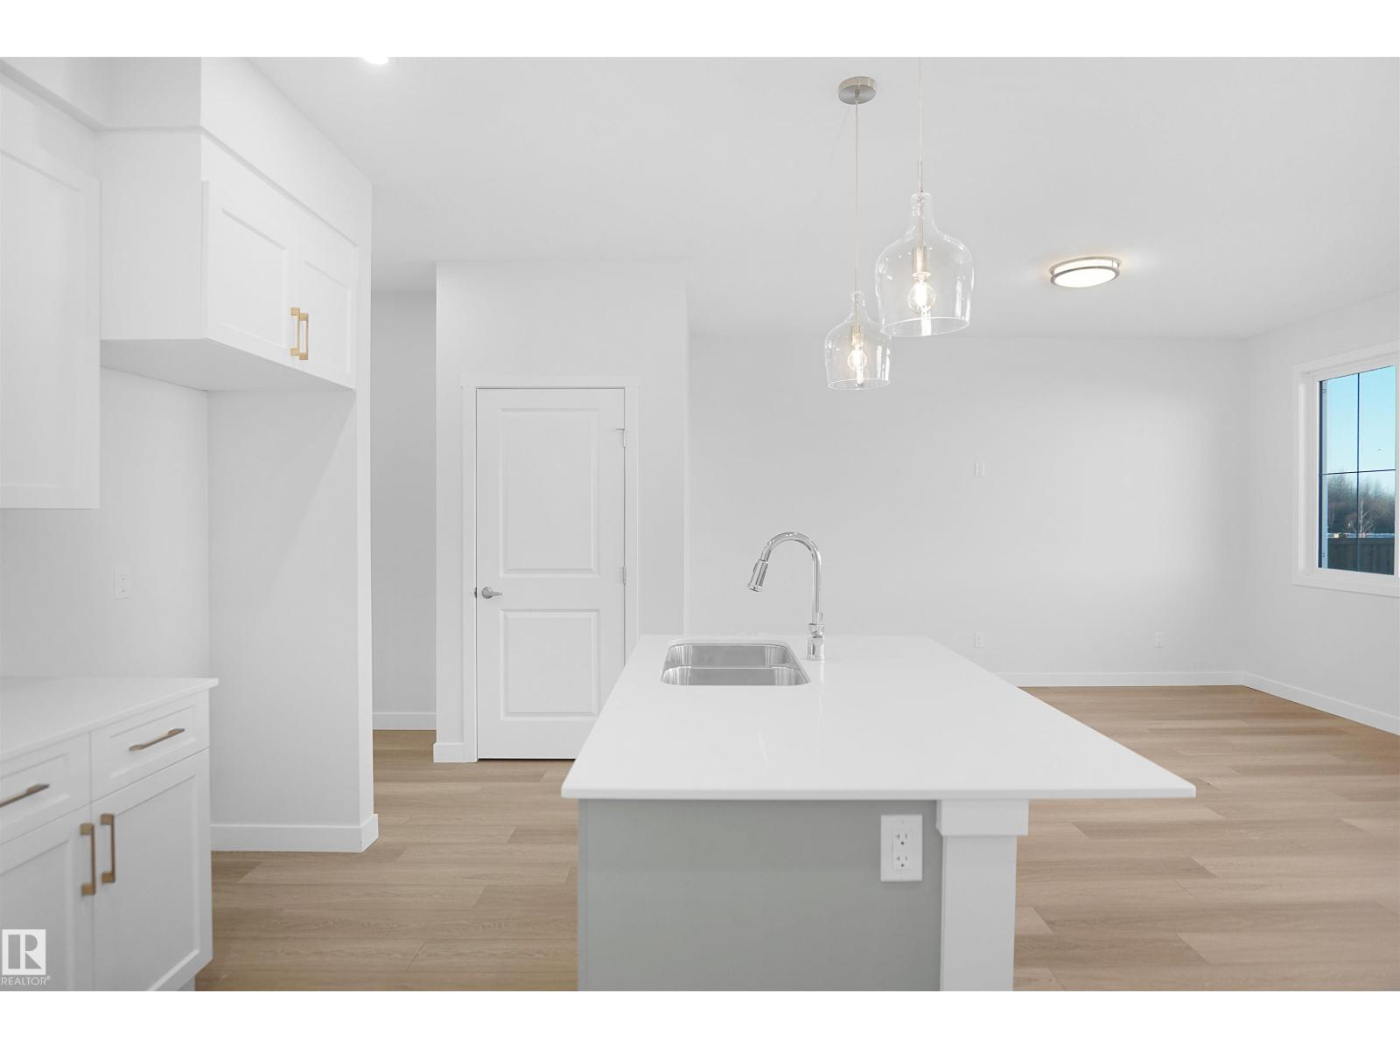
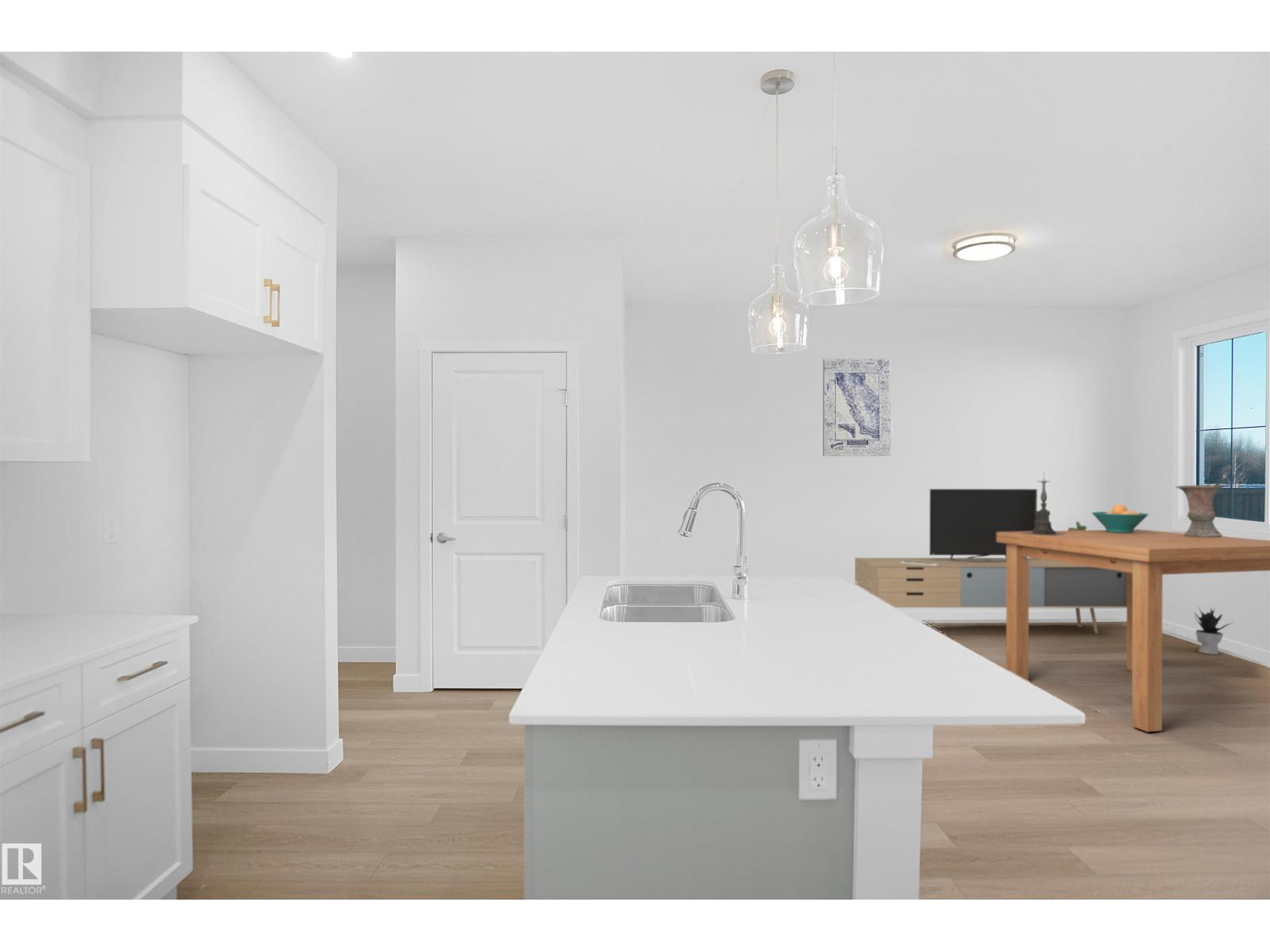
+ candle holder [1021,471,1064,536]
+ media console [854,488,1127,635]
+ vase [1175,484,1226,537]
+ fruit bowl [1091,504,1149,533]
+ dining table [996,528,1270,733]
+ wall art [822,358,891,457]
+ potted plant [1193,605,1233,655]
